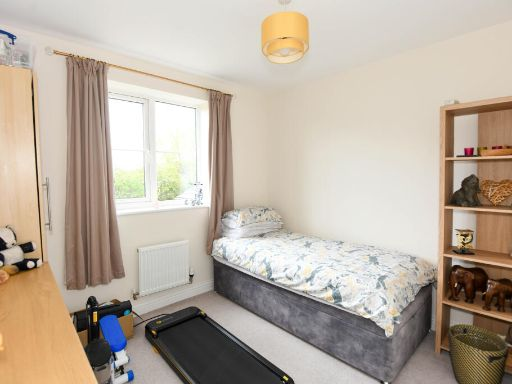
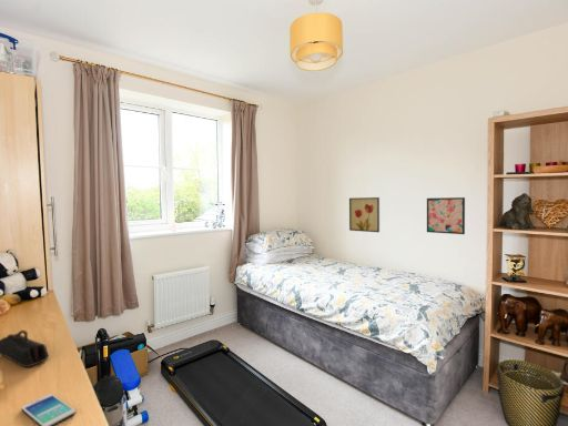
+ wall art [348,196,381,233]
+ pencil case [0,329,49,368]
+ wall art [426,196,466,235]
+ smartphone [20,393,77,426]
